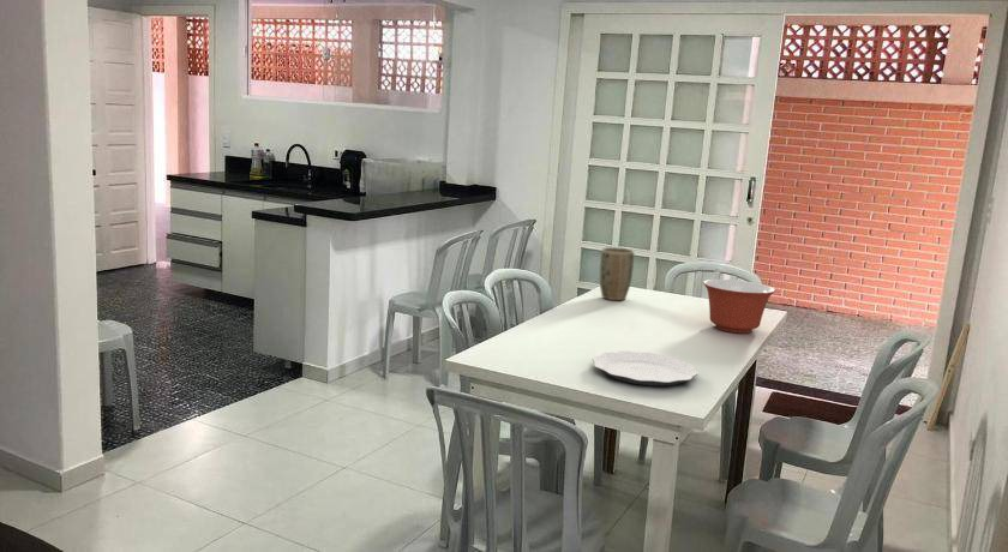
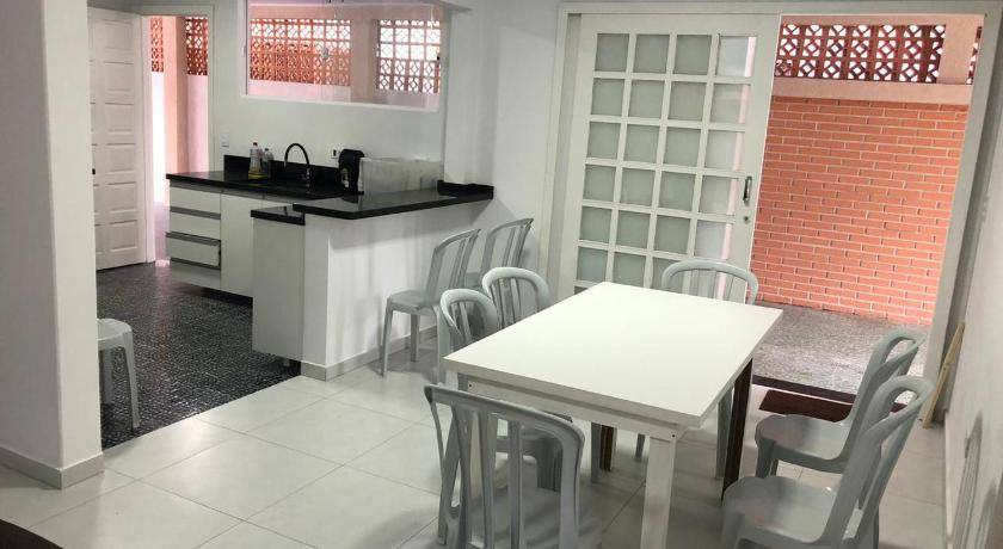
- mixing bowl [702,278,776,335]
- plant pot [599,246,635,301]
- plate [590,350,700,388]
